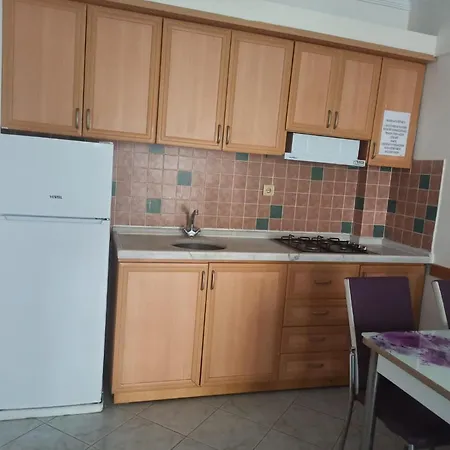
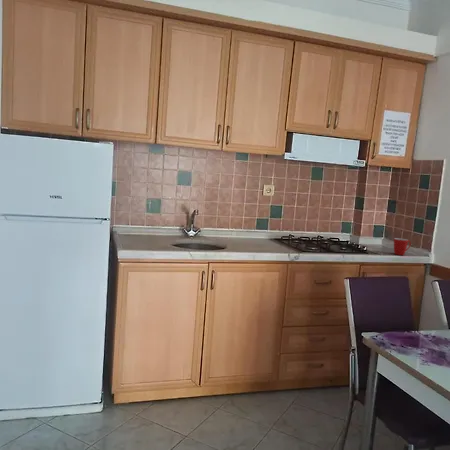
+ mug [393,237,412,256]
